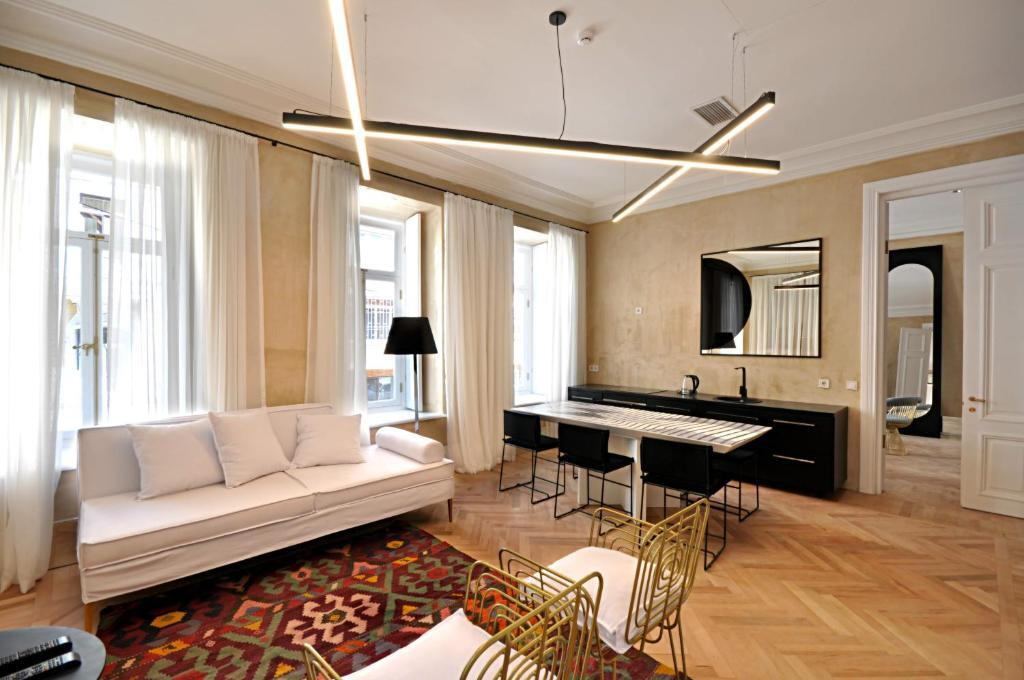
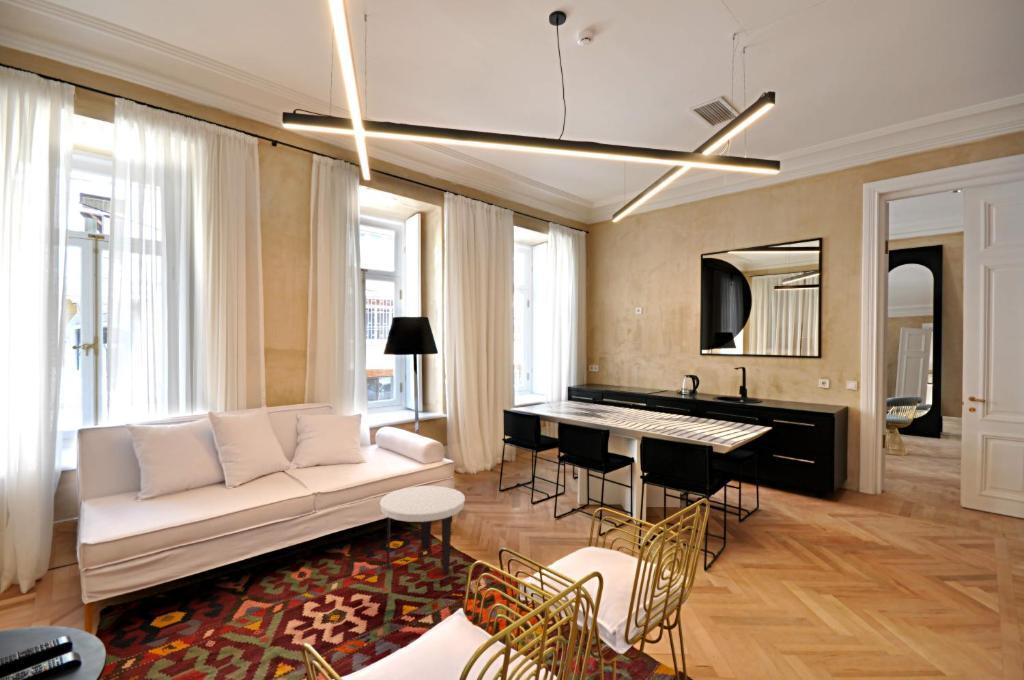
+ side table [379,485,466,576]
